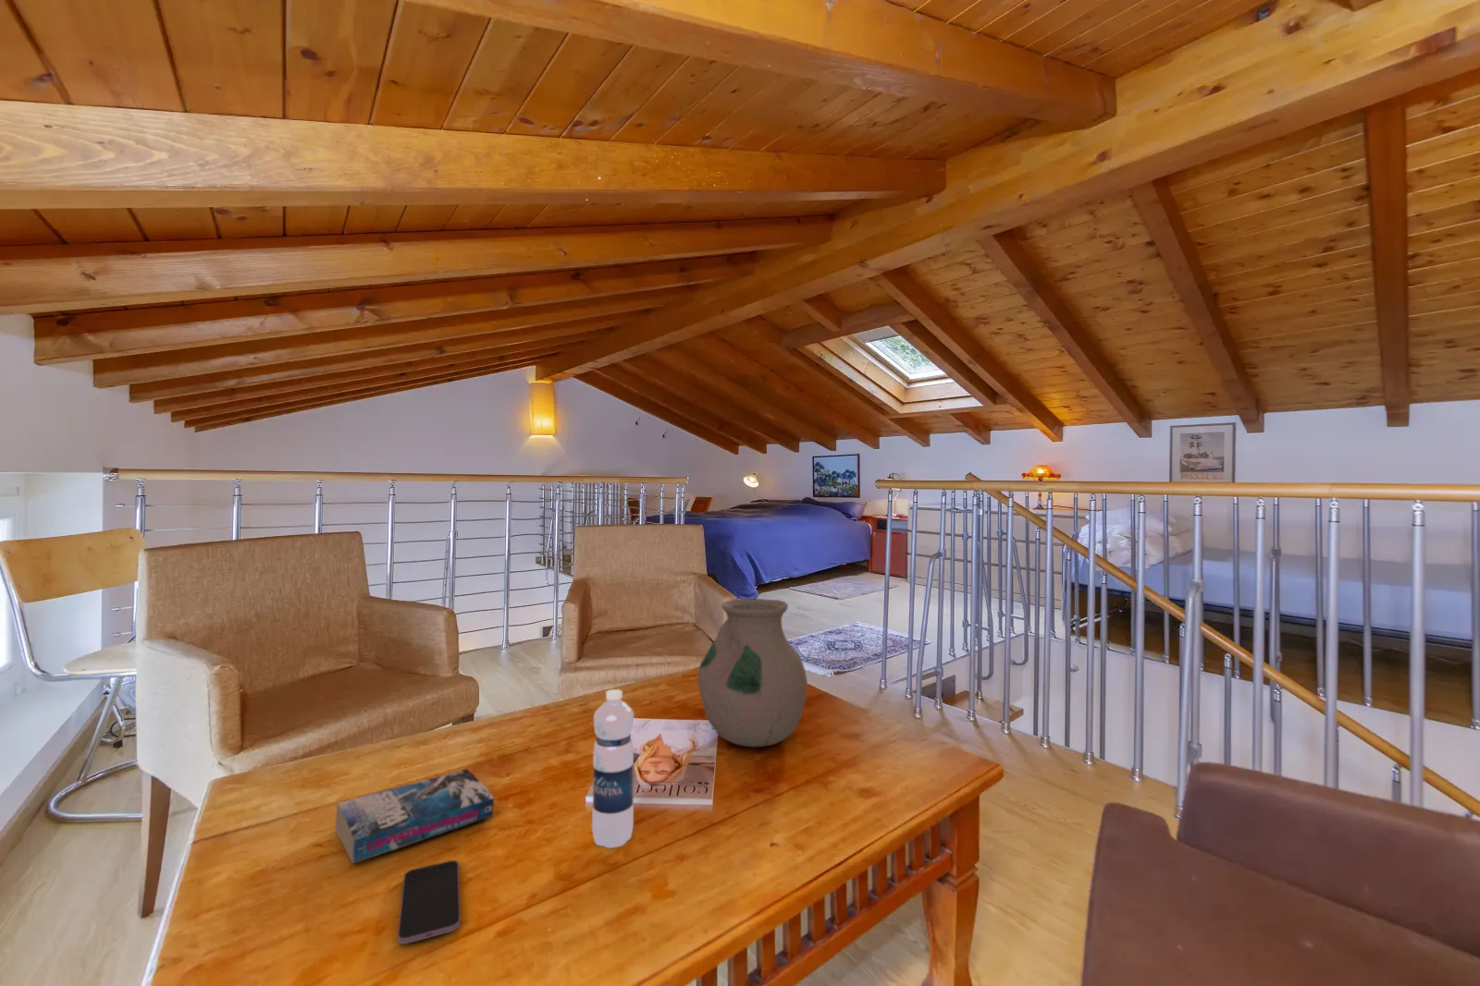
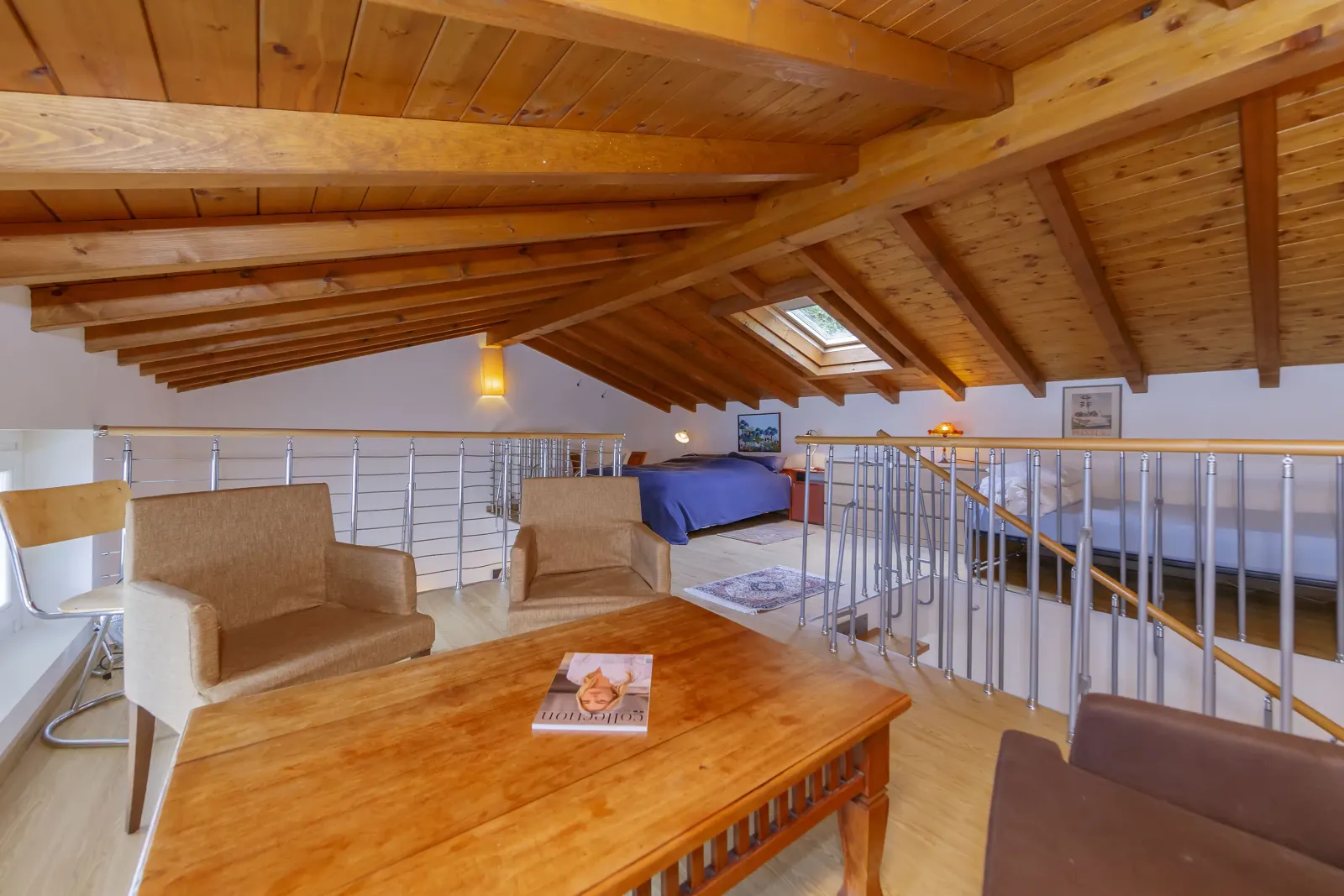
- vase [697,598,808,747]
- smartphone [396,859,460,945]
- book [334,768,494,864]
- water bottle [591,689,634,850]
